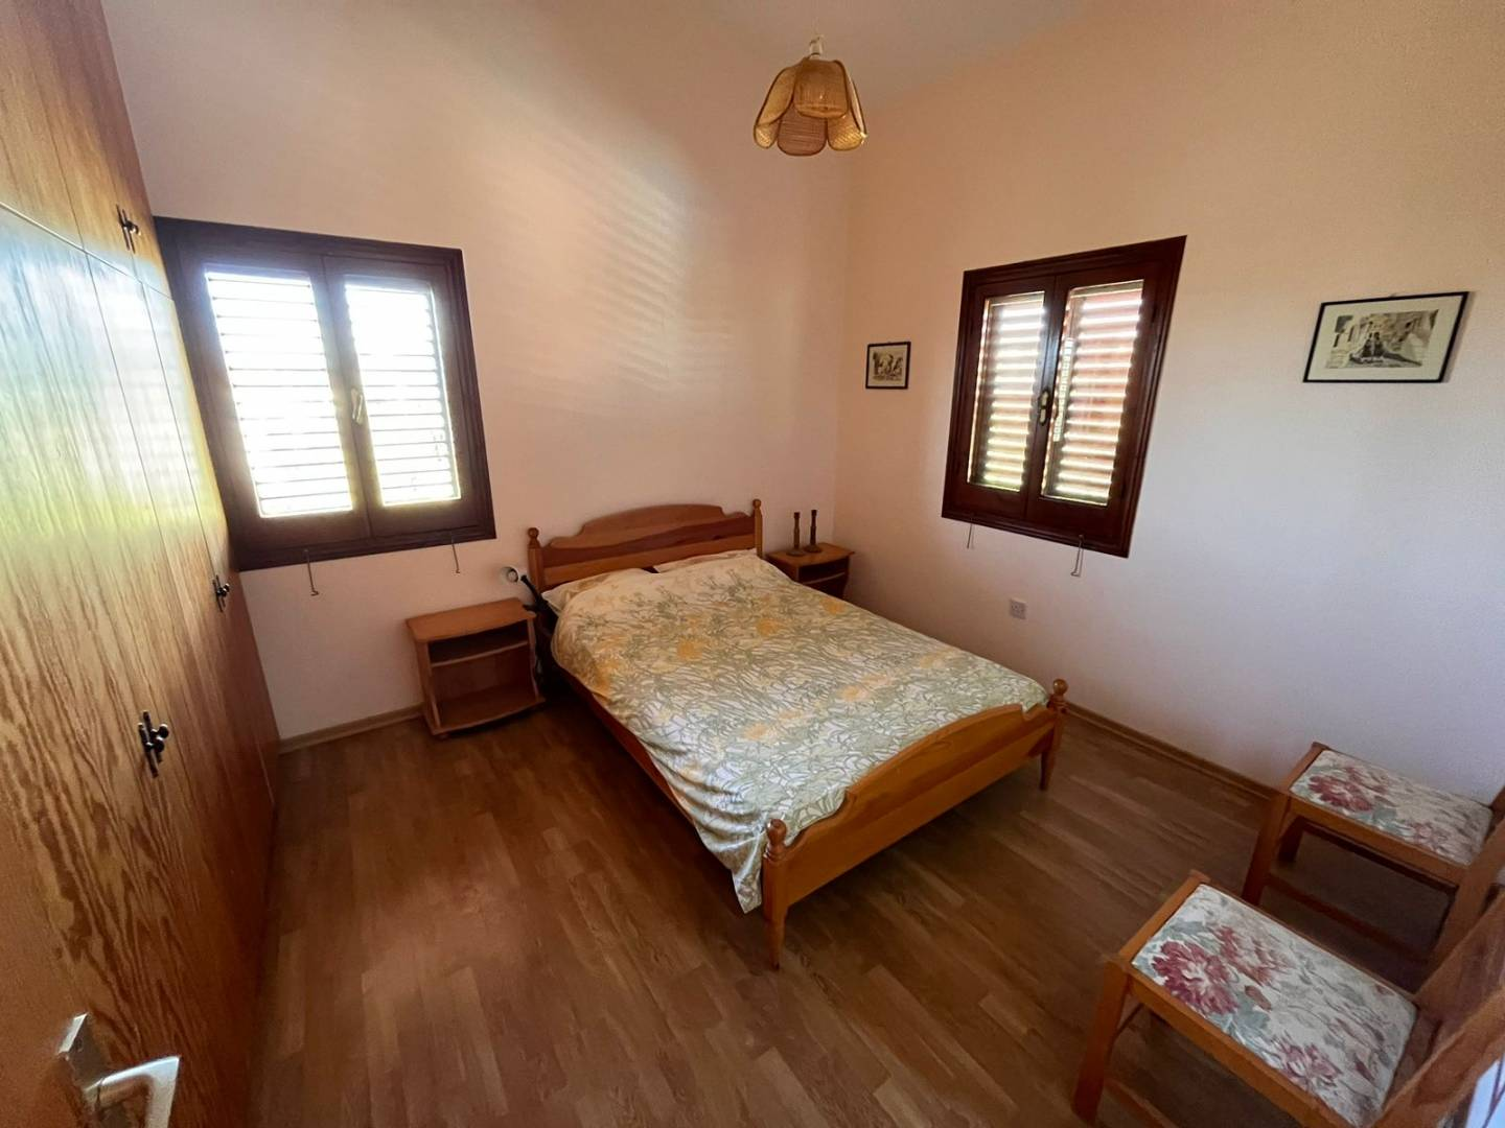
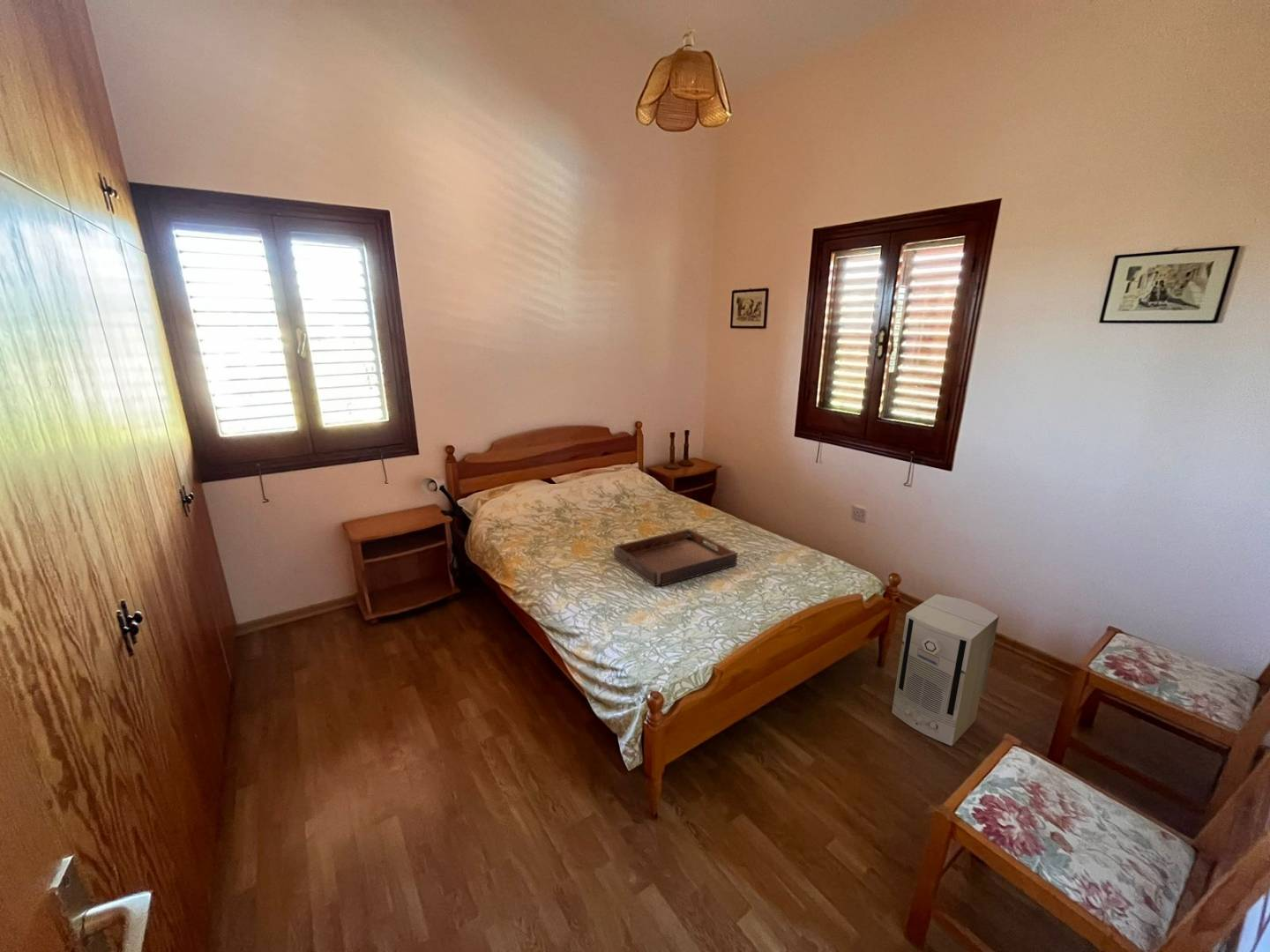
+ air purifier [891,593,1000,747]
+ serving tray [613,528,738,587]
